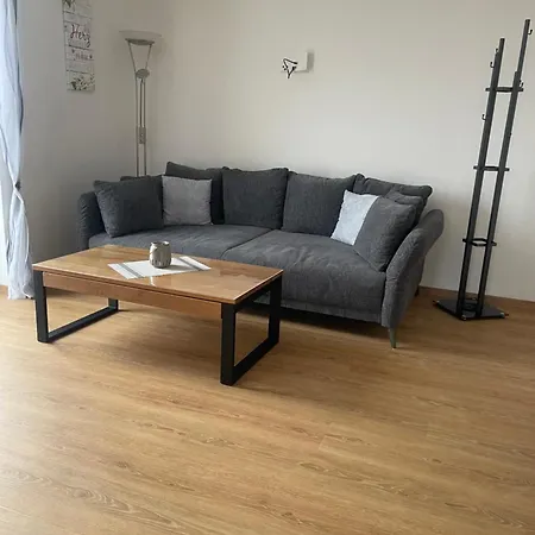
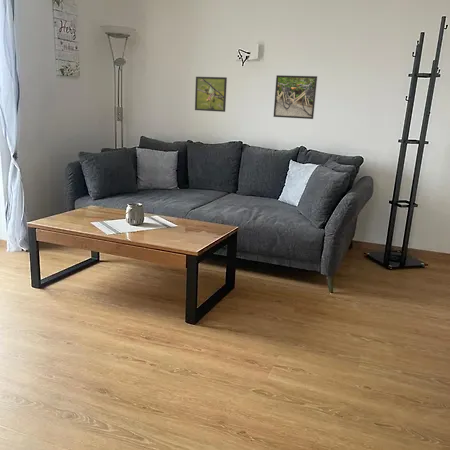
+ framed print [273,74,318,120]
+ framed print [194,76,228,113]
